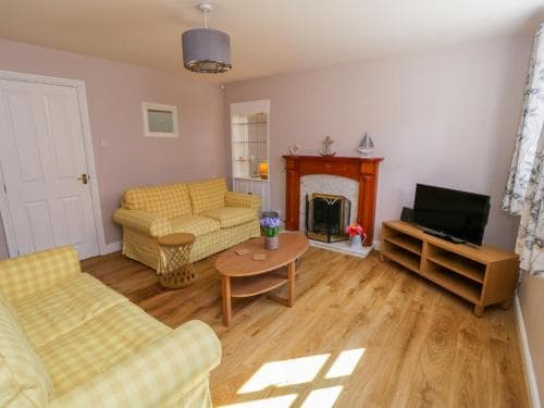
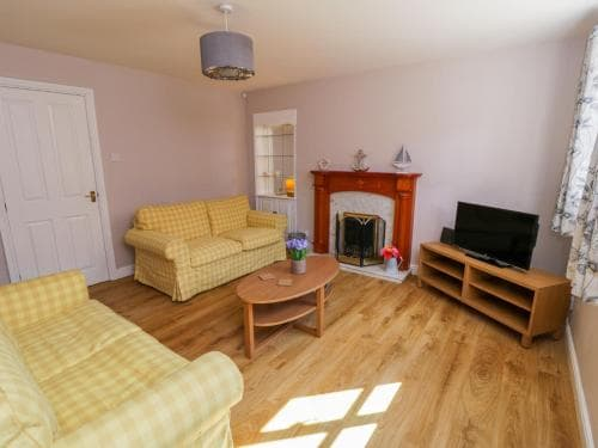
- side table [156,232,199,289]
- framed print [140,101,180,139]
